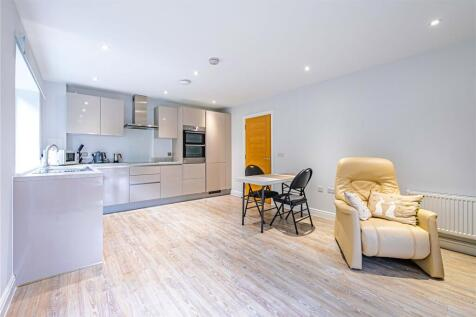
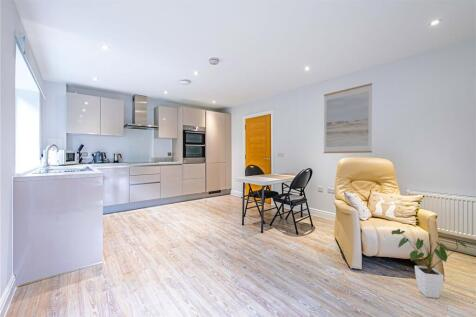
+ wall art [323,82,373,154]
+ house plant [390,228,468,299]
